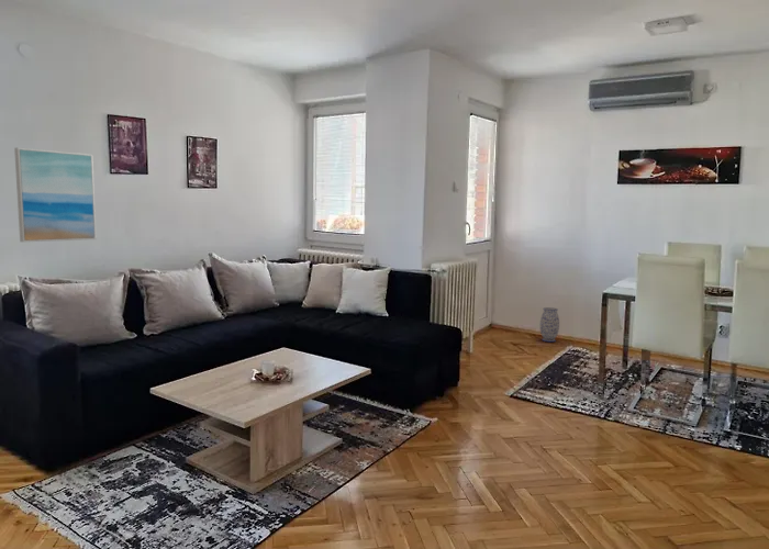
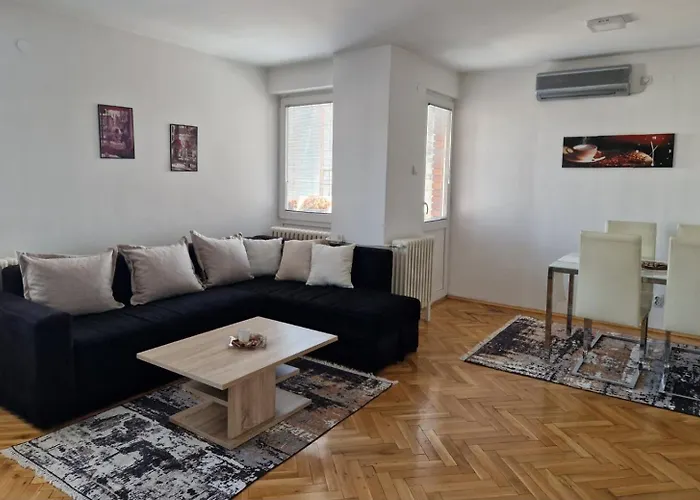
- wall art [13,147,98,243]
- vase [539,306,560,343]
